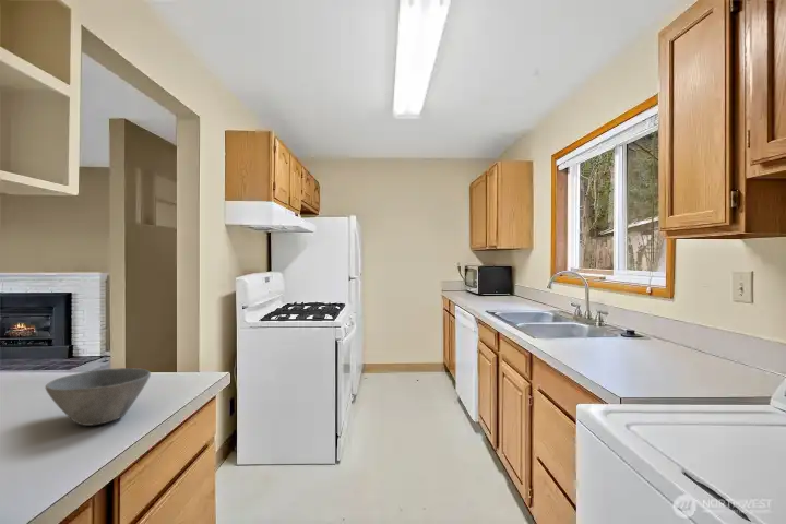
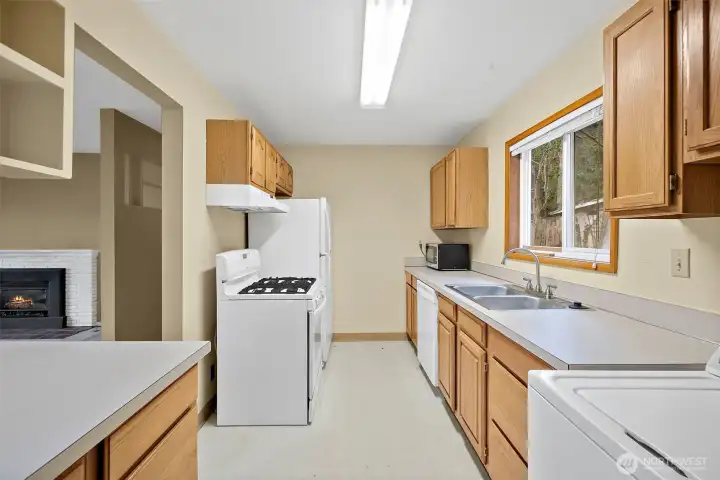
- bowl [44,367,152,427]
